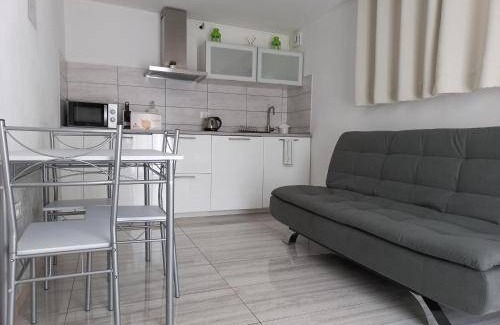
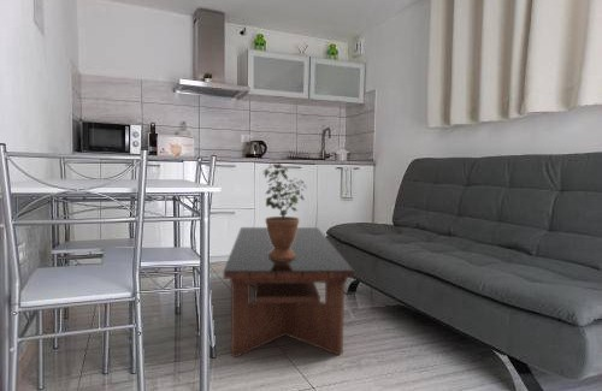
+ potted plant [261,159,306,260]
+ coffee table [223,226,355,359]
